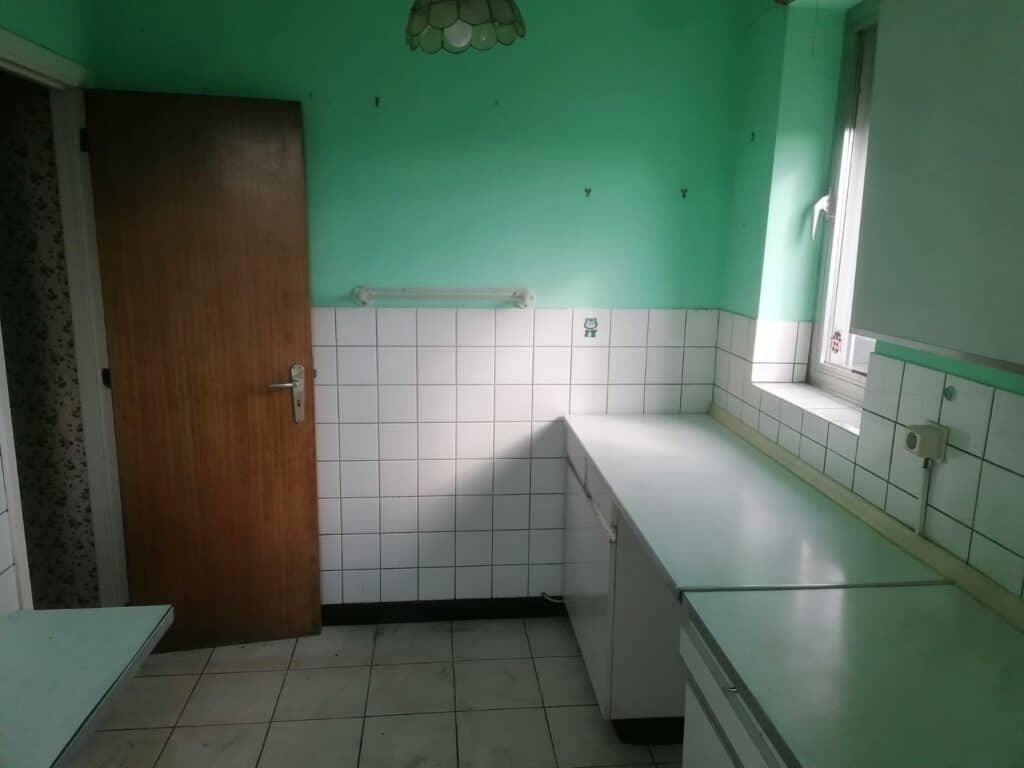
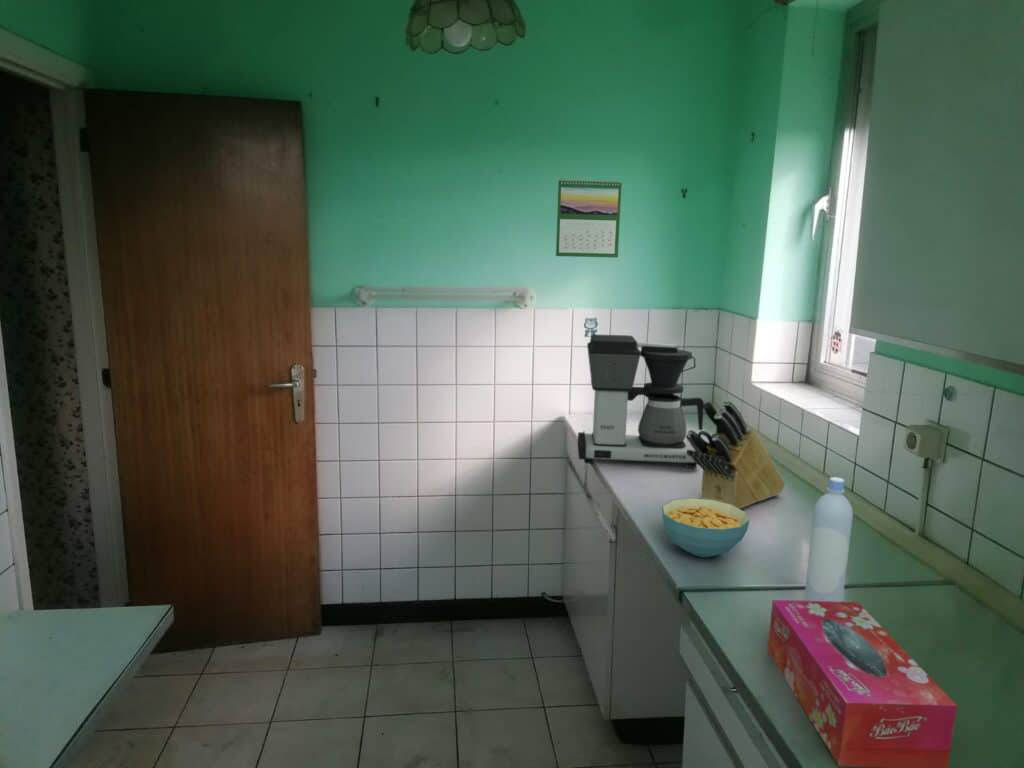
+ calendar [555,177,622,259]
+ cereal bowl [661,497,750,558]
+ bottle [803,476,854,602]
+ coffee maker [577,333,705,469]
+ knife block [686,399,786,509]
+ tissue box [767,599,958,768]
